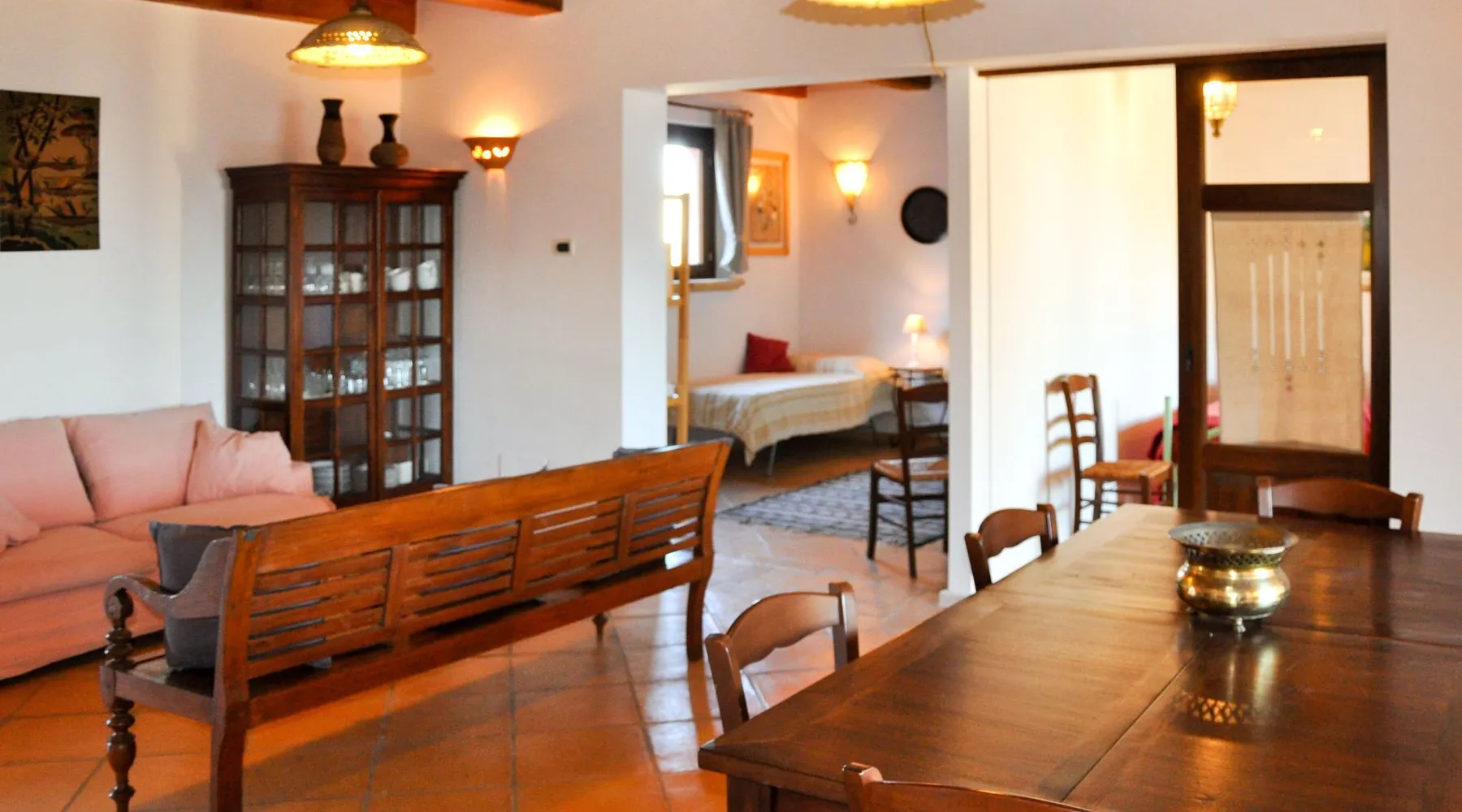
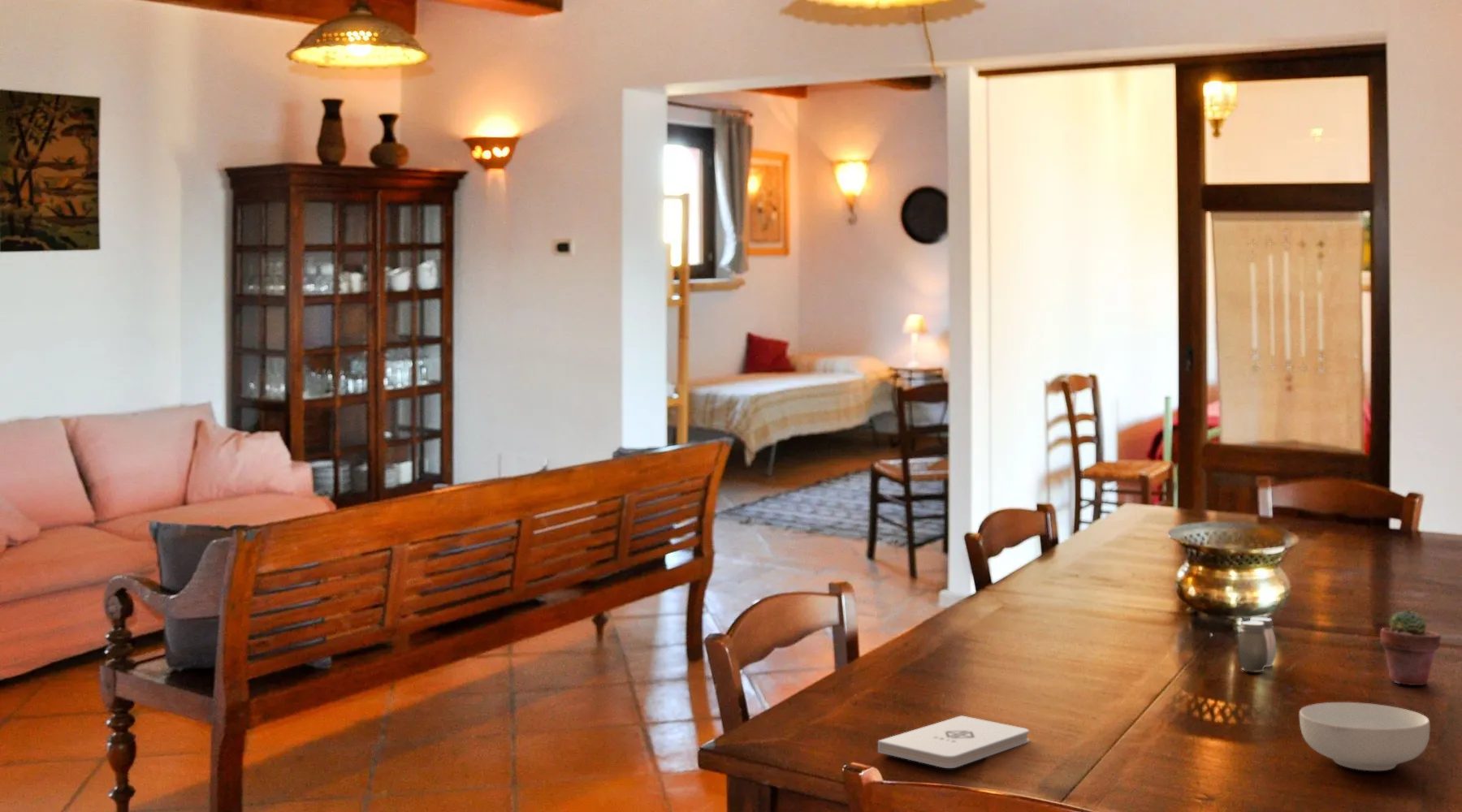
+ cereal bowl [1299,702,1431,771]
+ salt and pepper shaker [1237,616,1277,672]
+ potted succulent [1379,610,1442,686]
+ notepad [877,715,1030,769]
